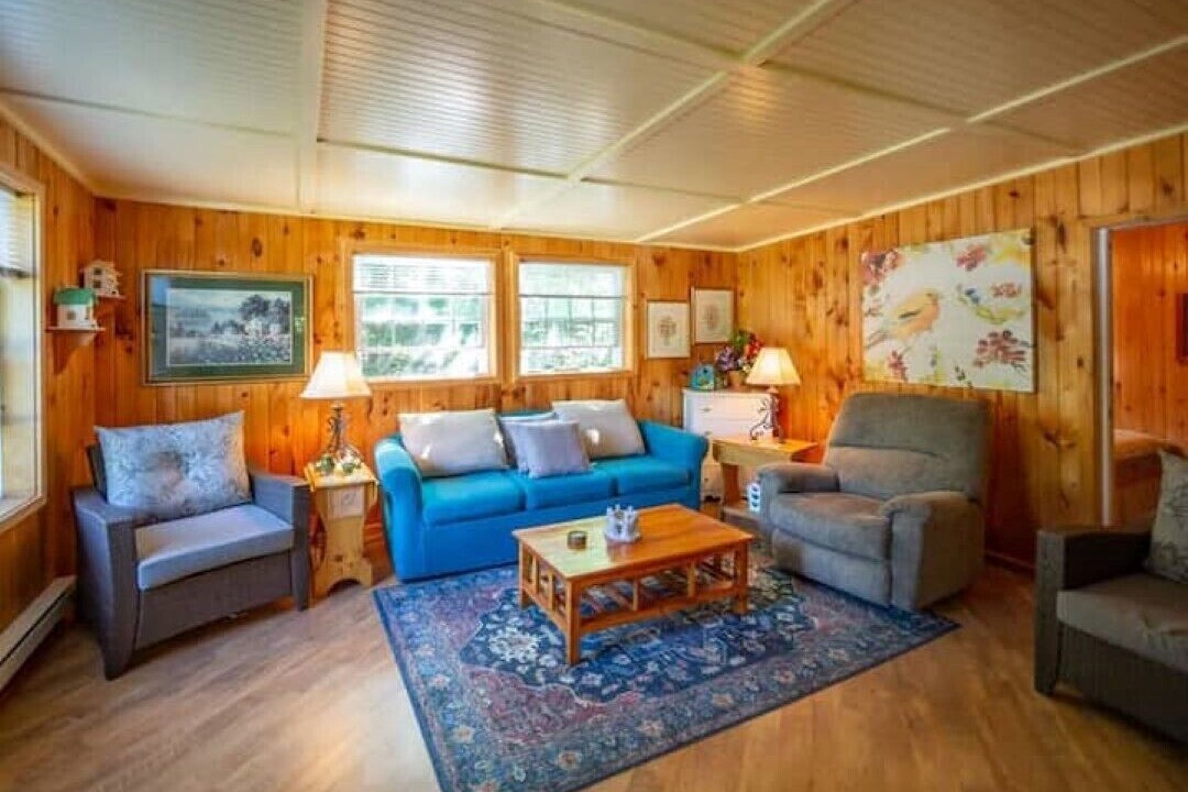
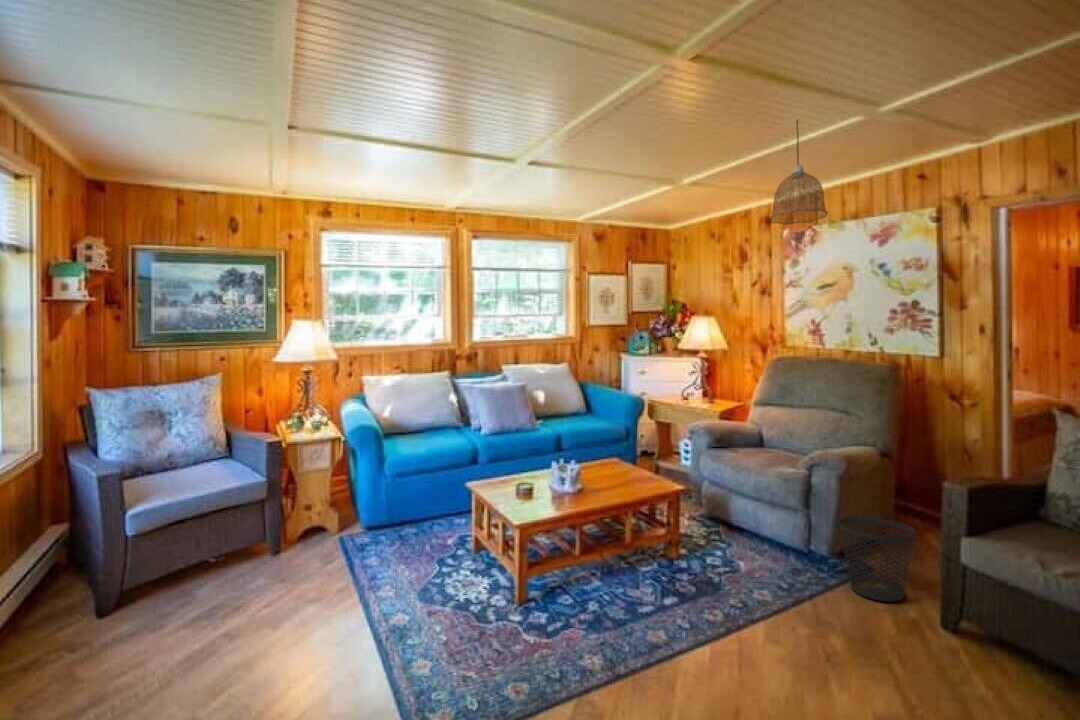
+ pendant lamp [768,118,829,226]
+ wastebasket [838,515,917,602]
